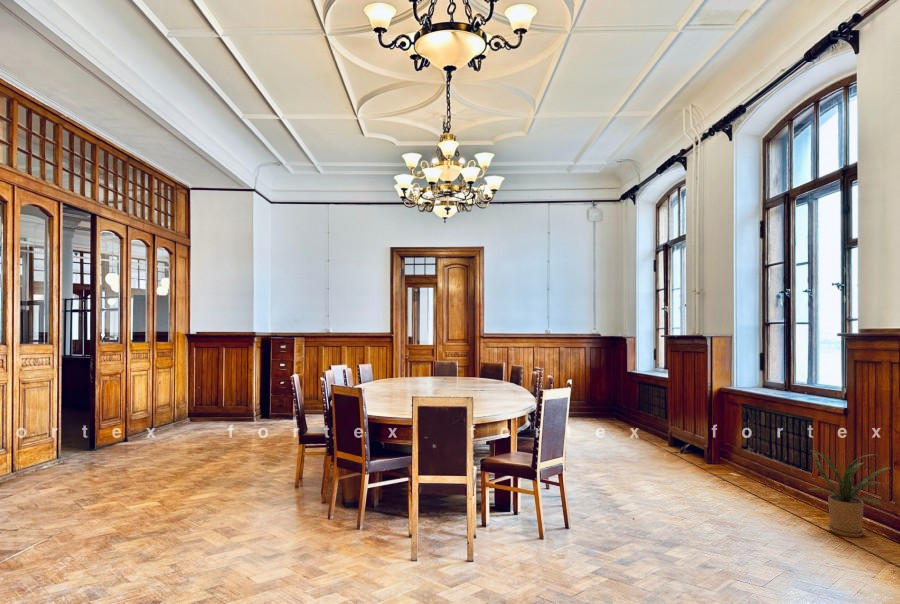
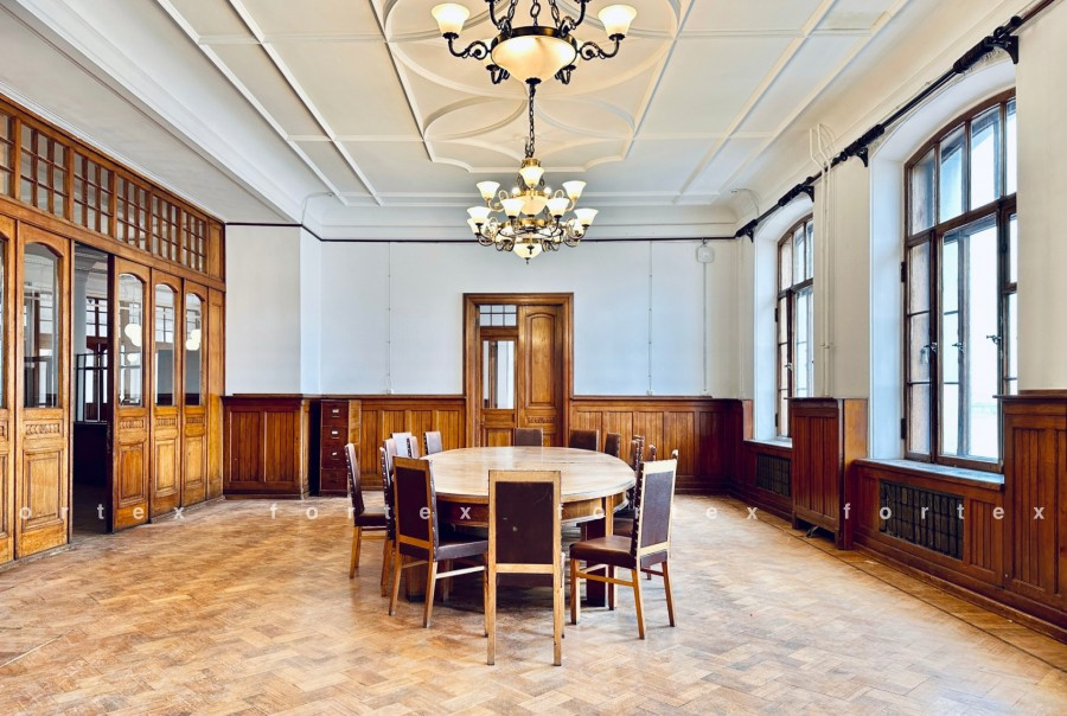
- house plant [807,448,891,538]
